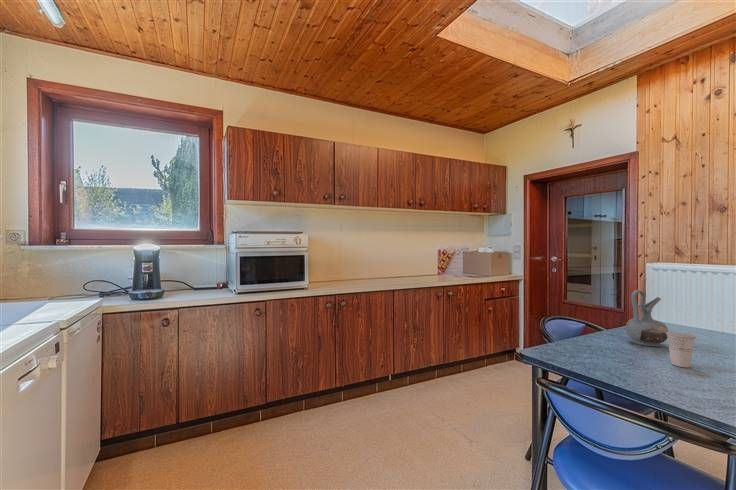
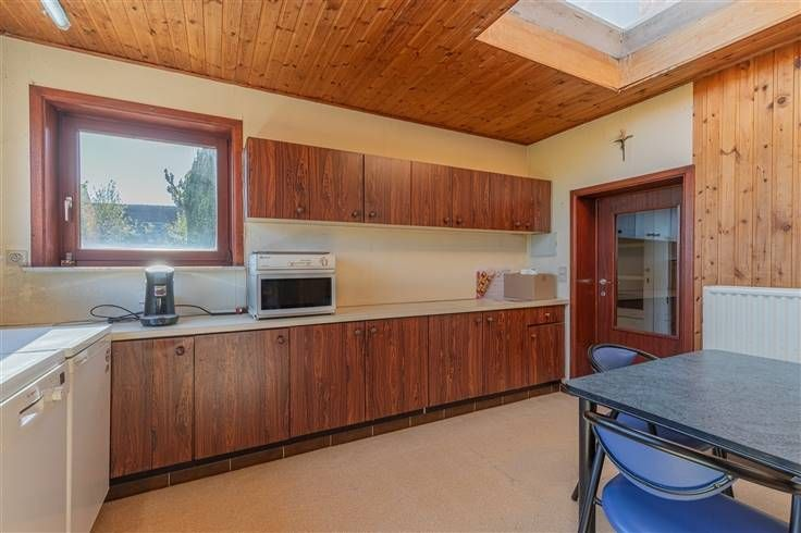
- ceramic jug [625,289,669,348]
- cup [666,330,697,368]
